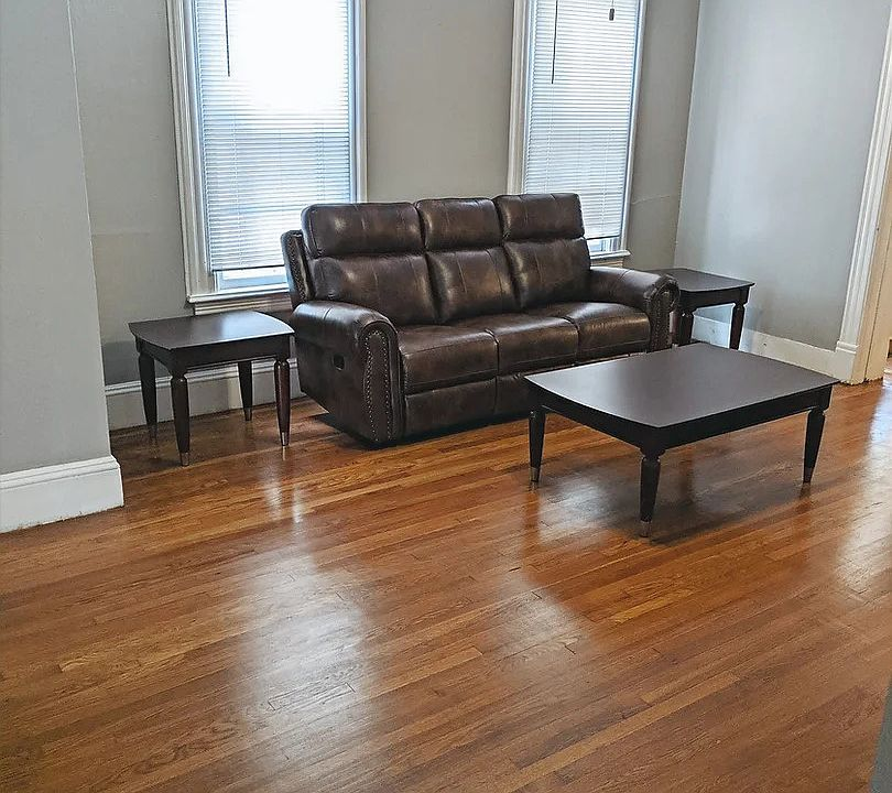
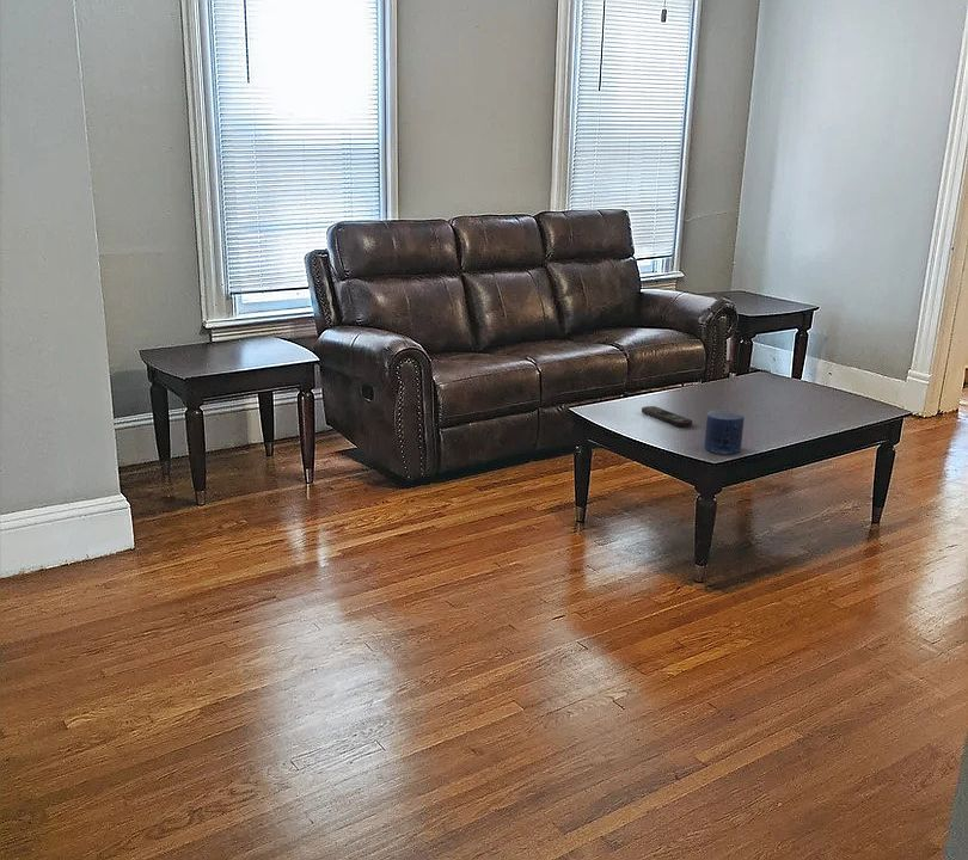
+ remote control [641,405,693,428]
+ candle [703,408,745,455]
